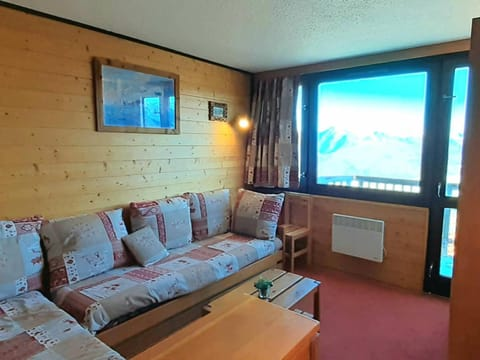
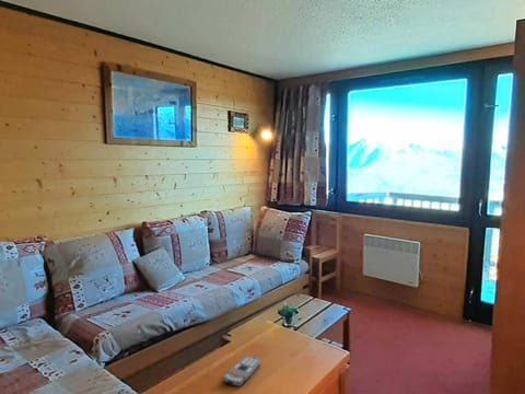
+ remote control [222,355,261,387]
